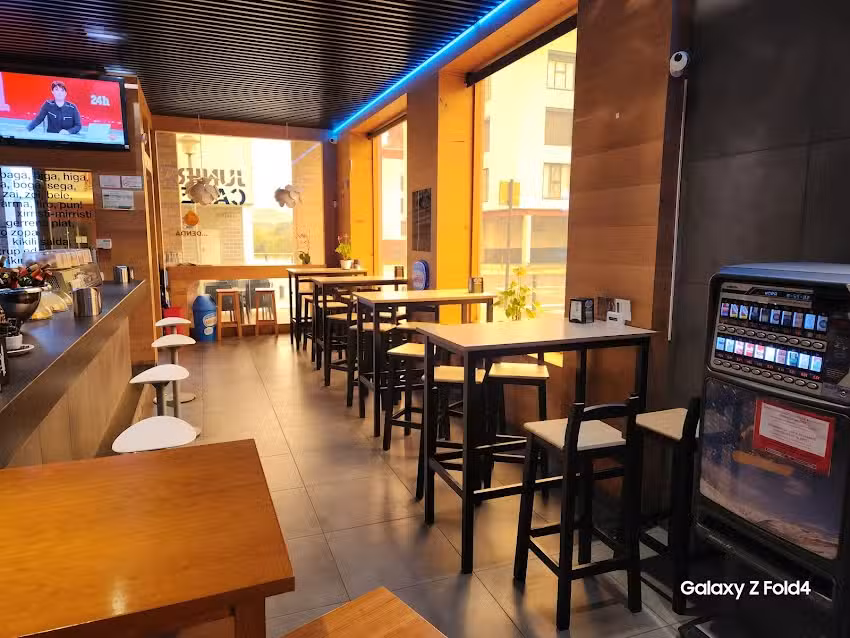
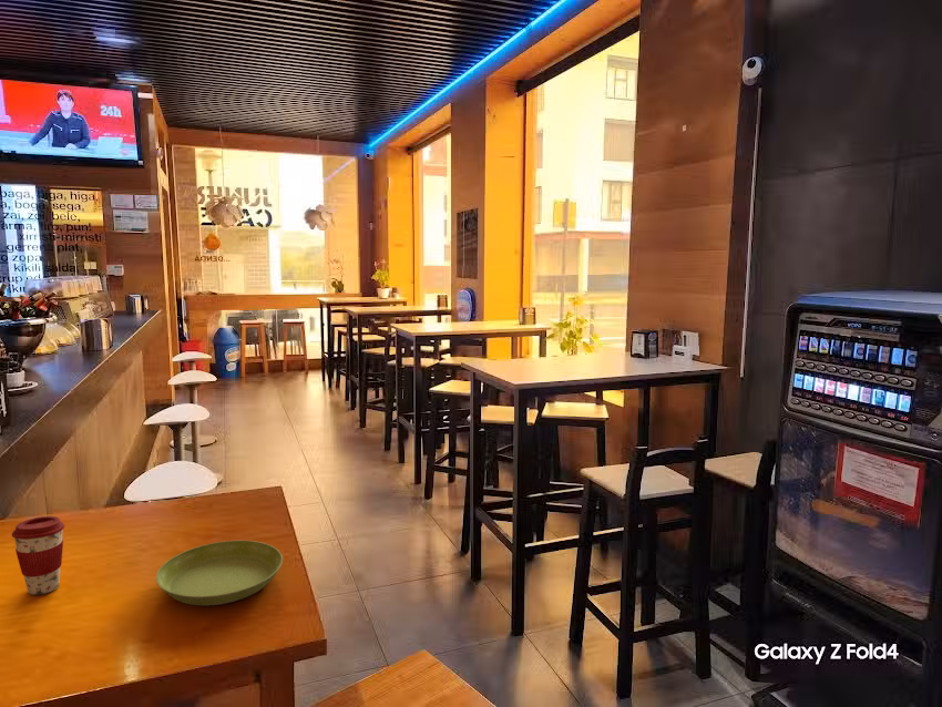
+ saucer [155,540,284,606]
+ coffee cup [11,515,65,596]
